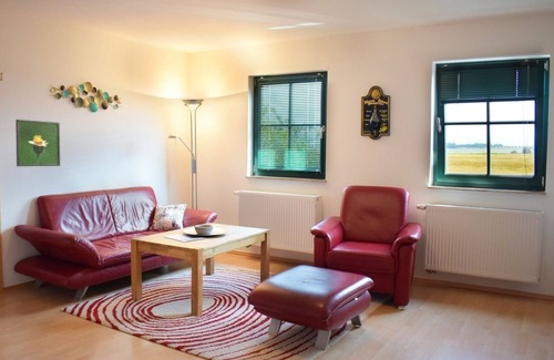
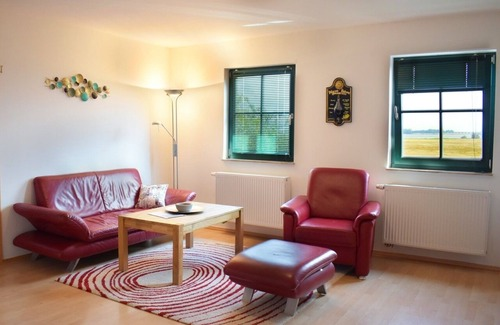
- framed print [14,119,61,167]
